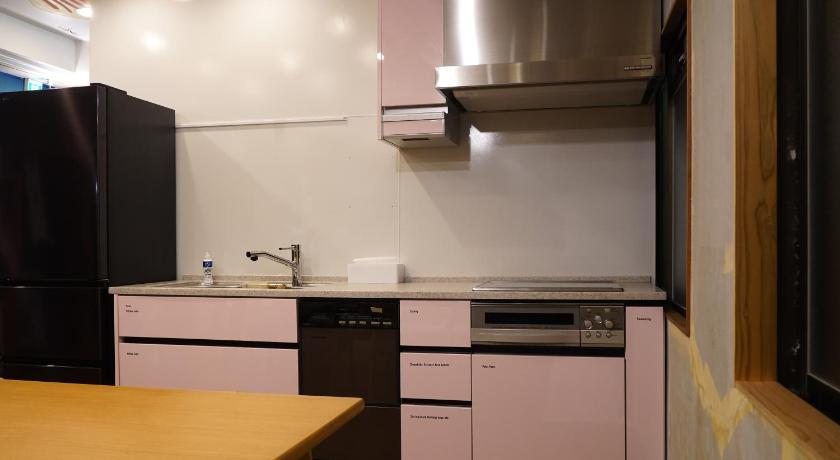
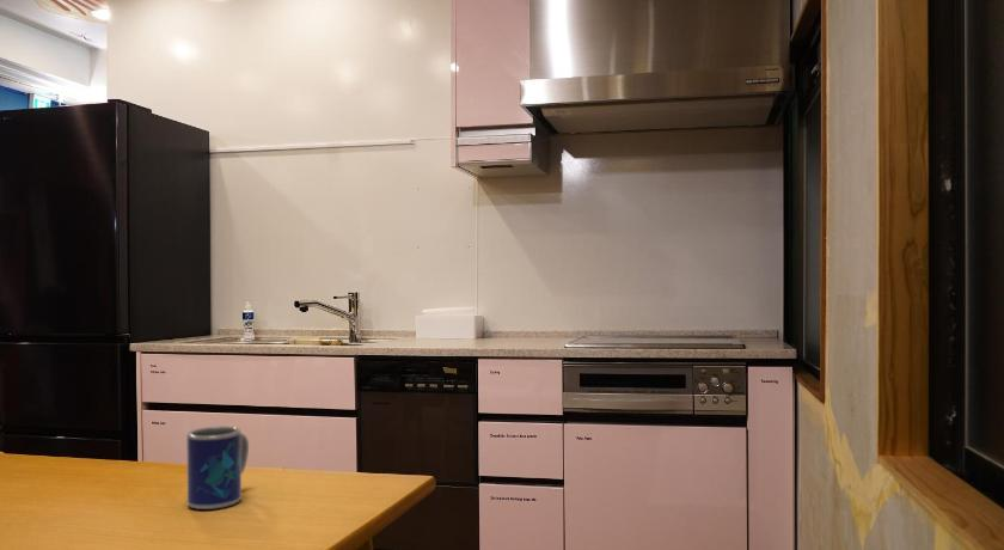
+ mug [185,426,250,511]
